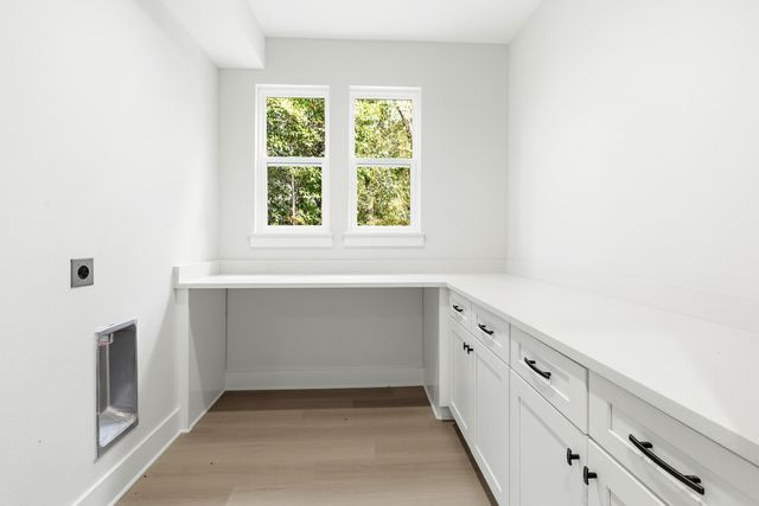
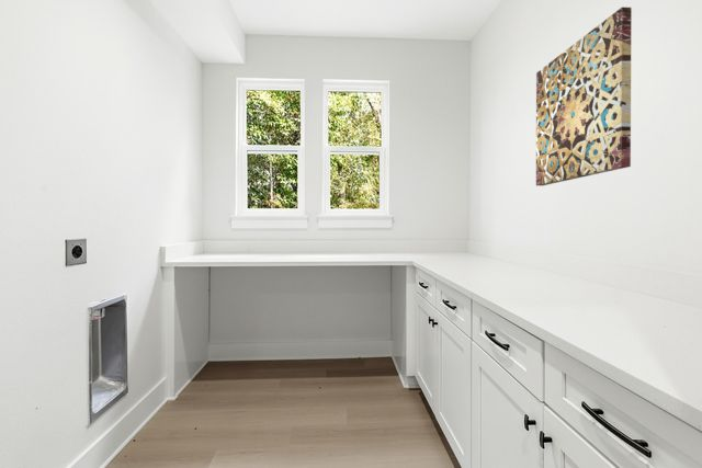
+ wall art [535,5,633,186]
